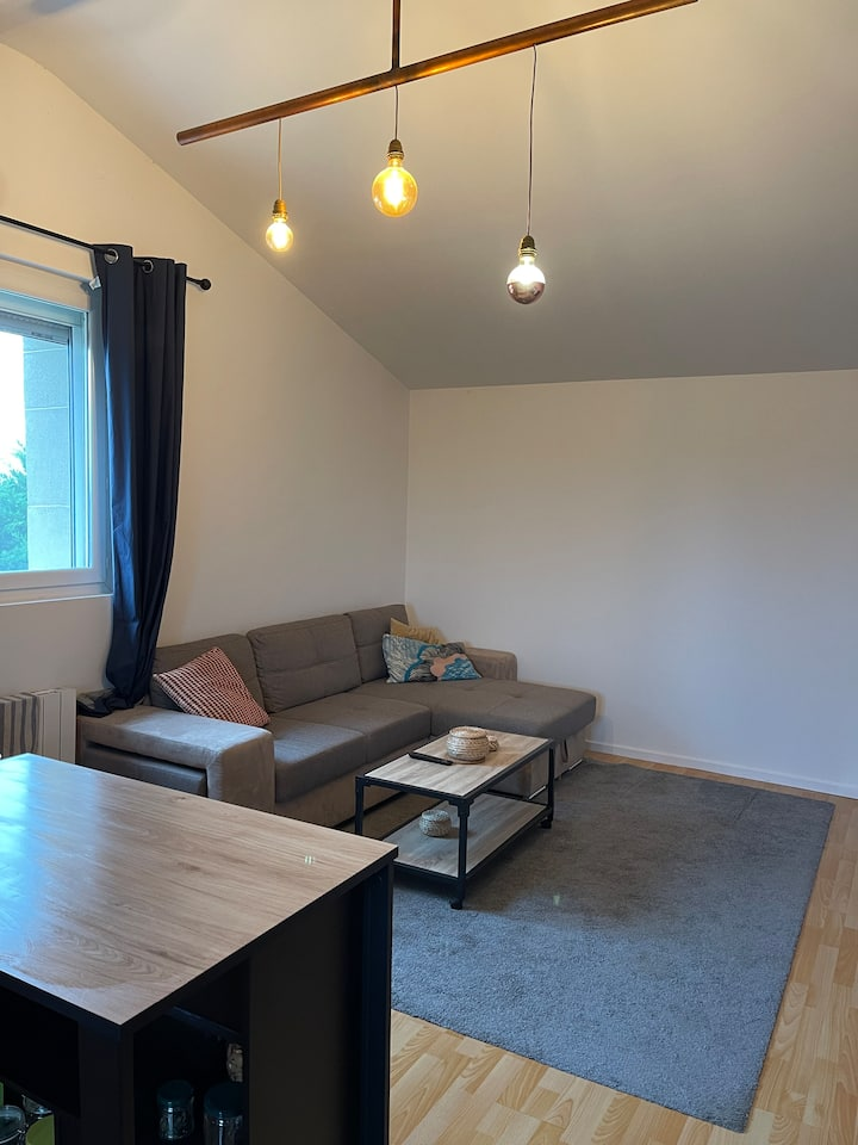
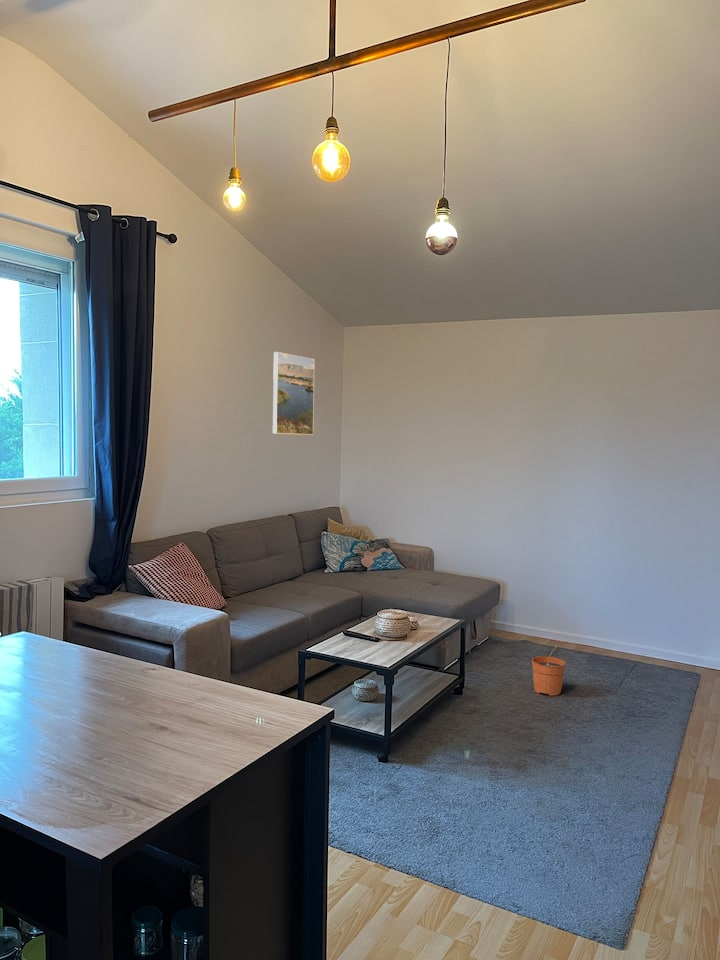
+ plant pot [531,645,566,697]
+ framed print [272,351,316,436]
